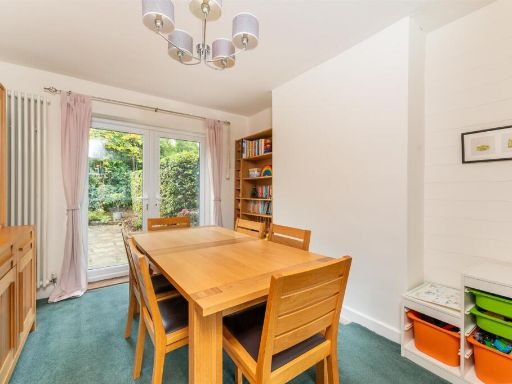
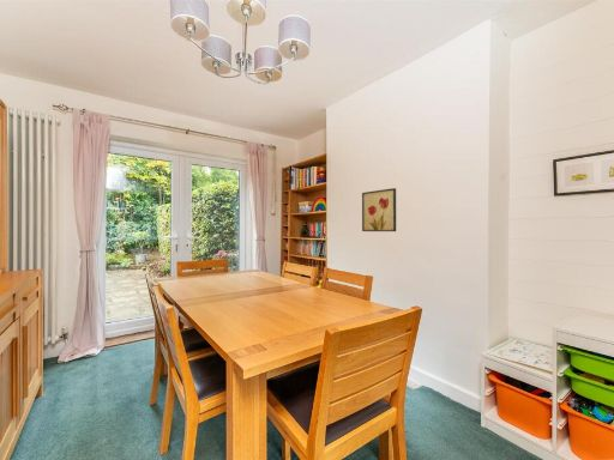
+ wall art [361,187,397,232]
